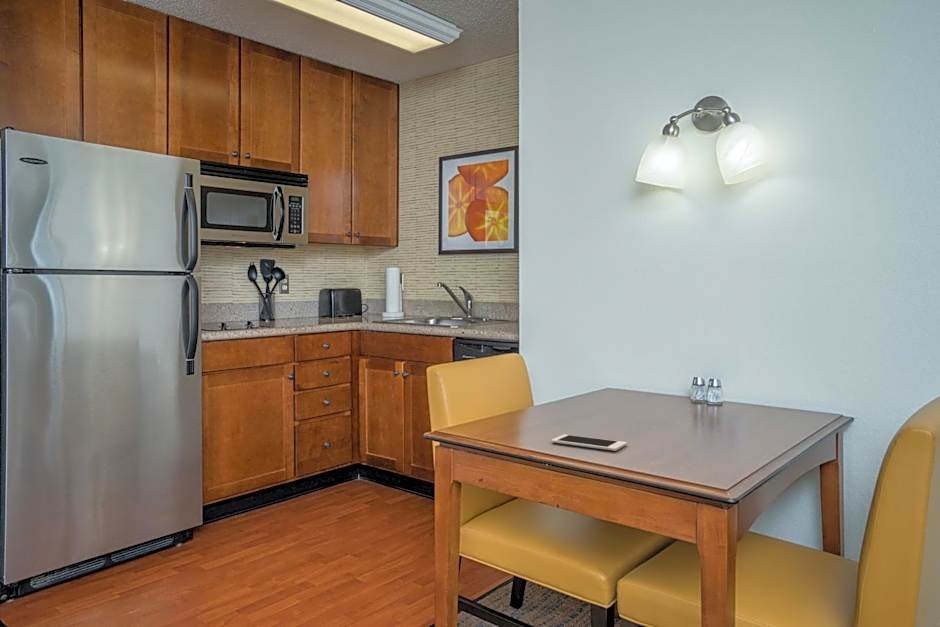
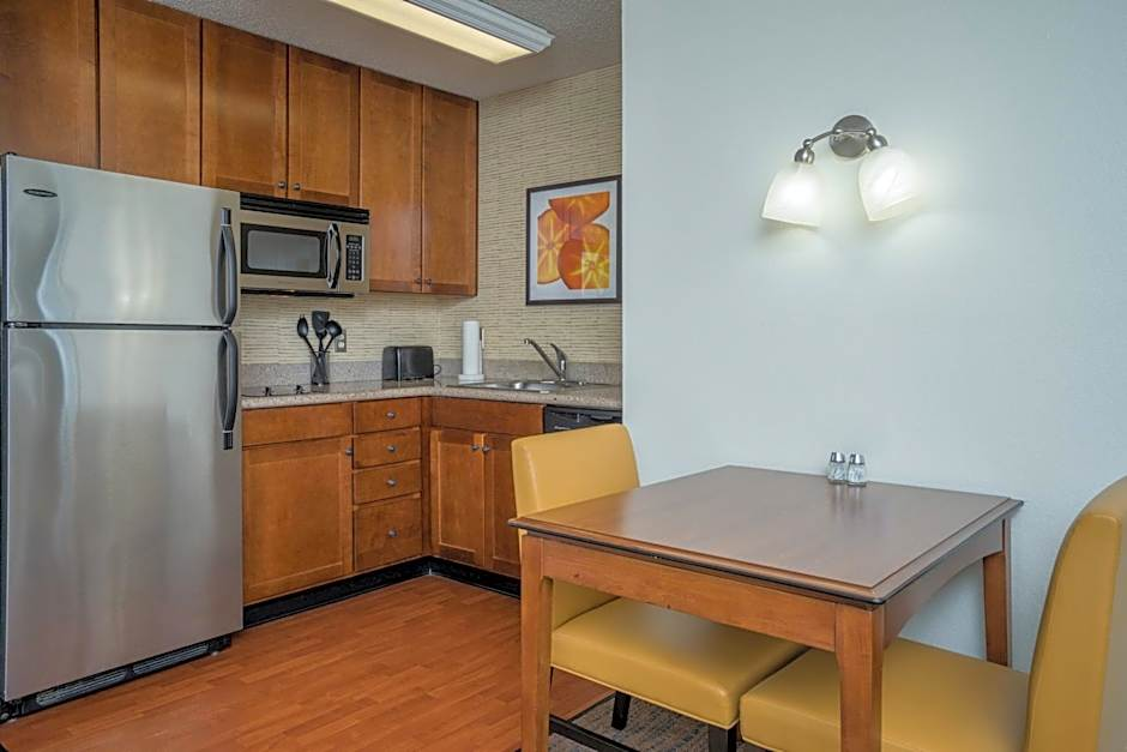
- cell phone [550,434,628,452]
